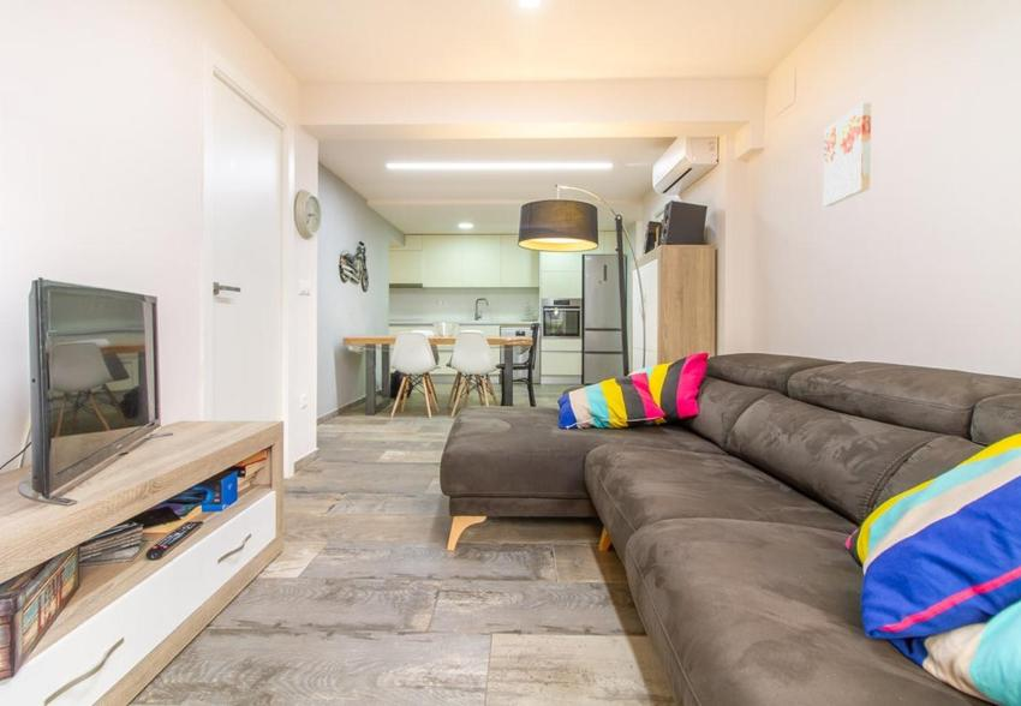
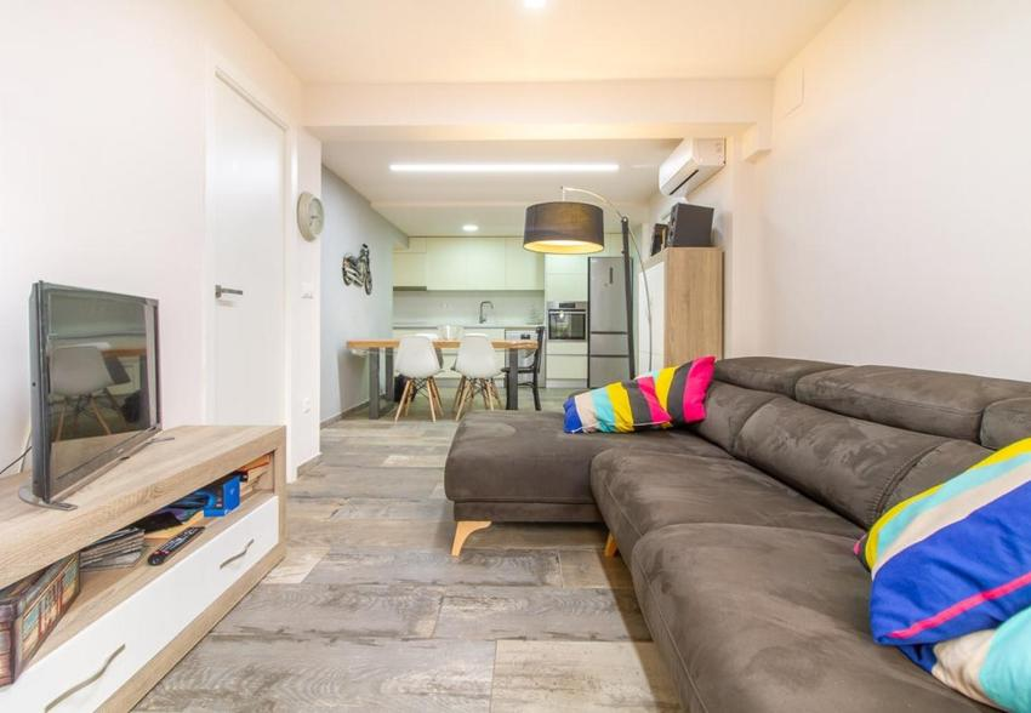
- wall art [823,101,872,208]
